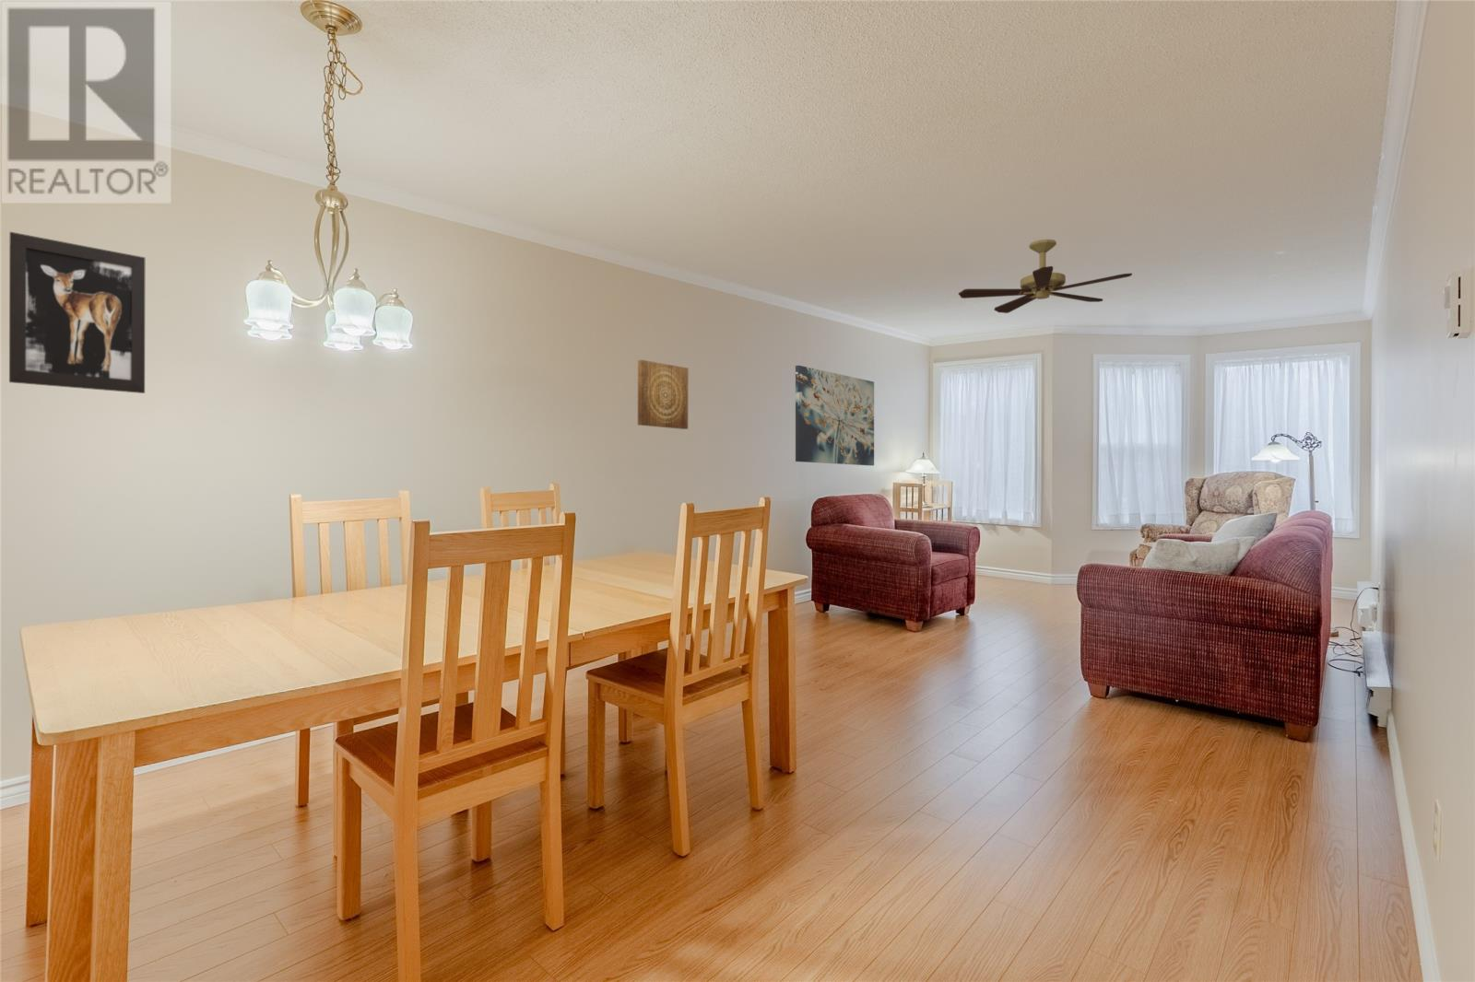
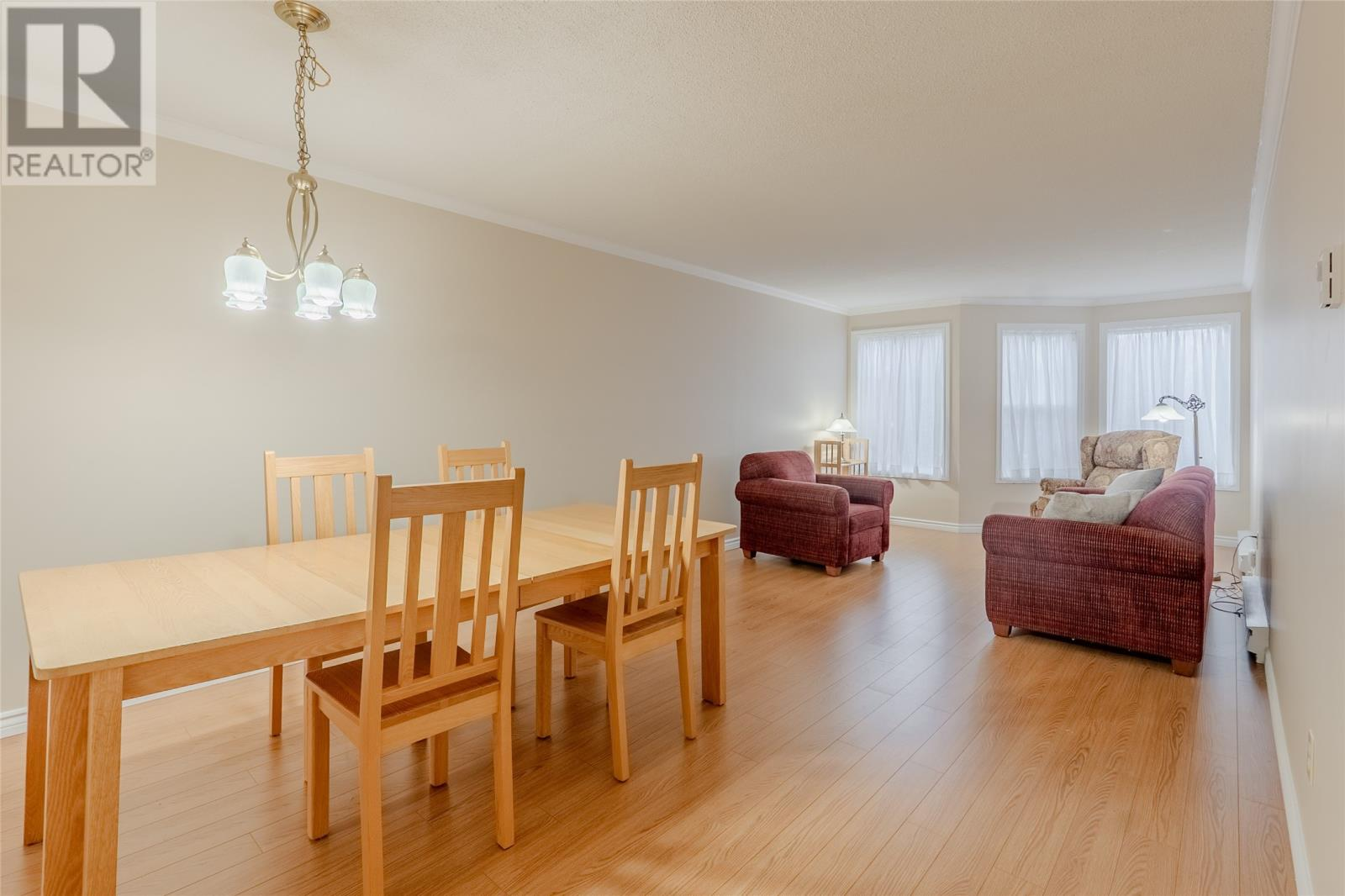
- wall art [637,359,690,431]
- ceiling fan [957,239,1133,315]
- wall art [795,365,875,466]
- wall art [9,231,146,395]
